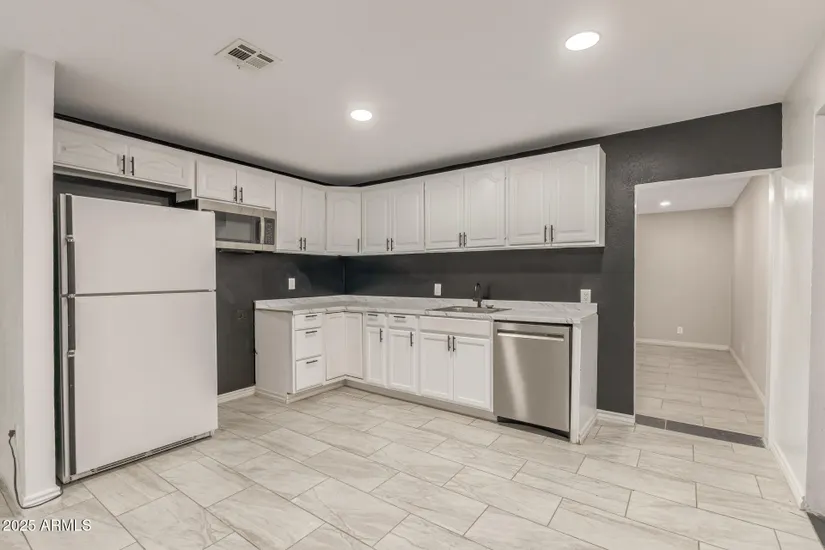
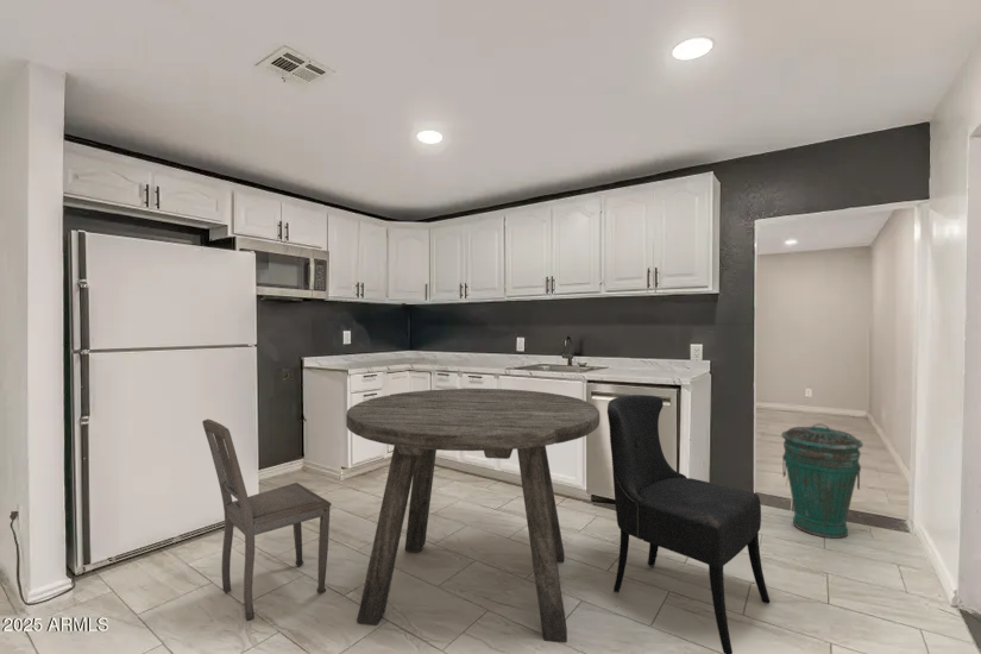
+ dining chair [606,394,771,654]
+ round table [345,388,600,643]
+ trash can [780,422,864,540]
+ dining chair [201,419,333,622]
